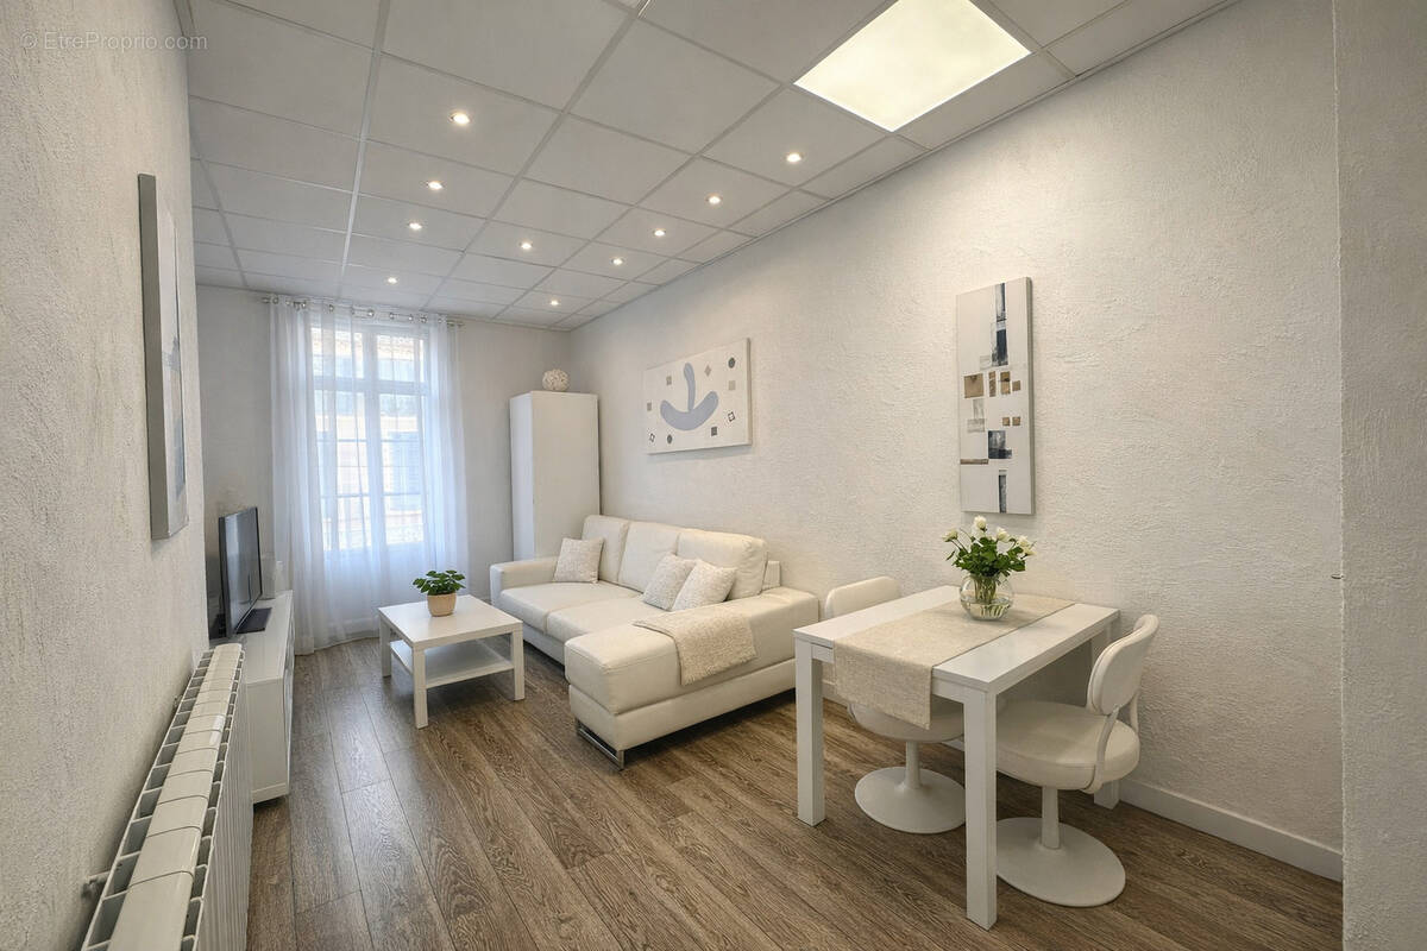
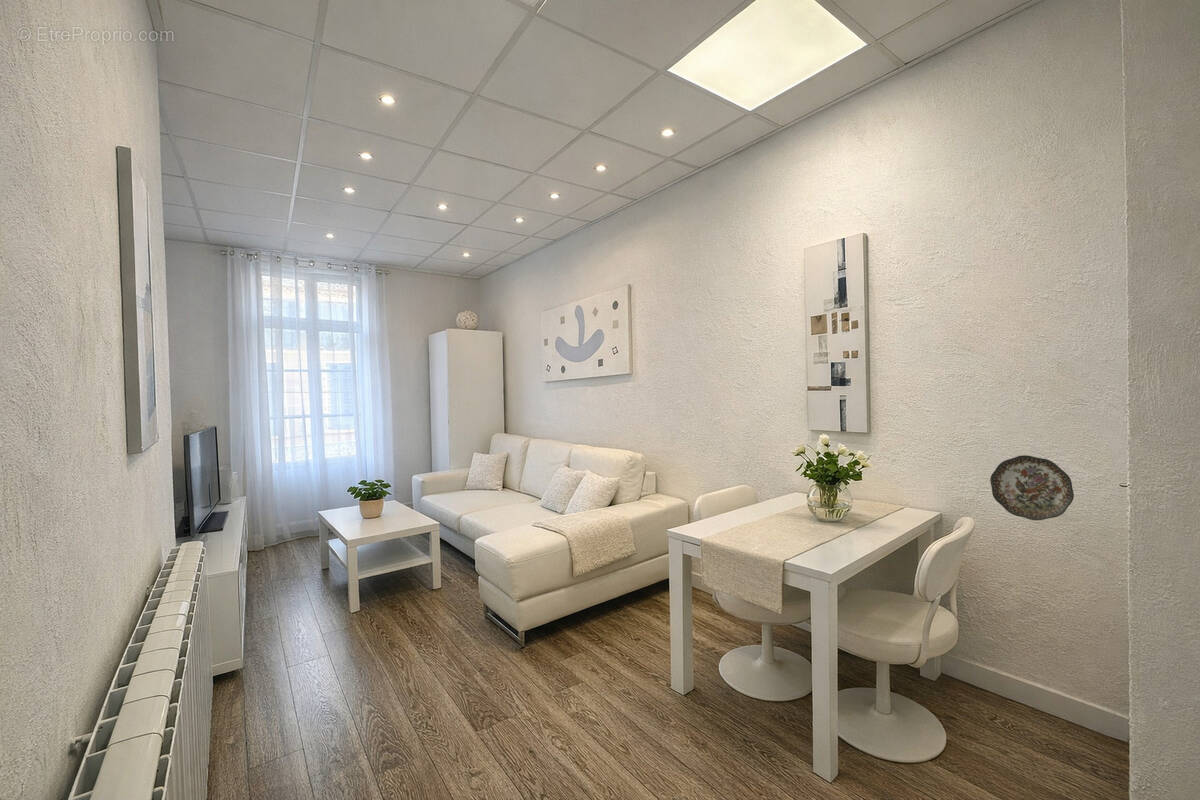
+ decorative plate [989,454,1075,521]
